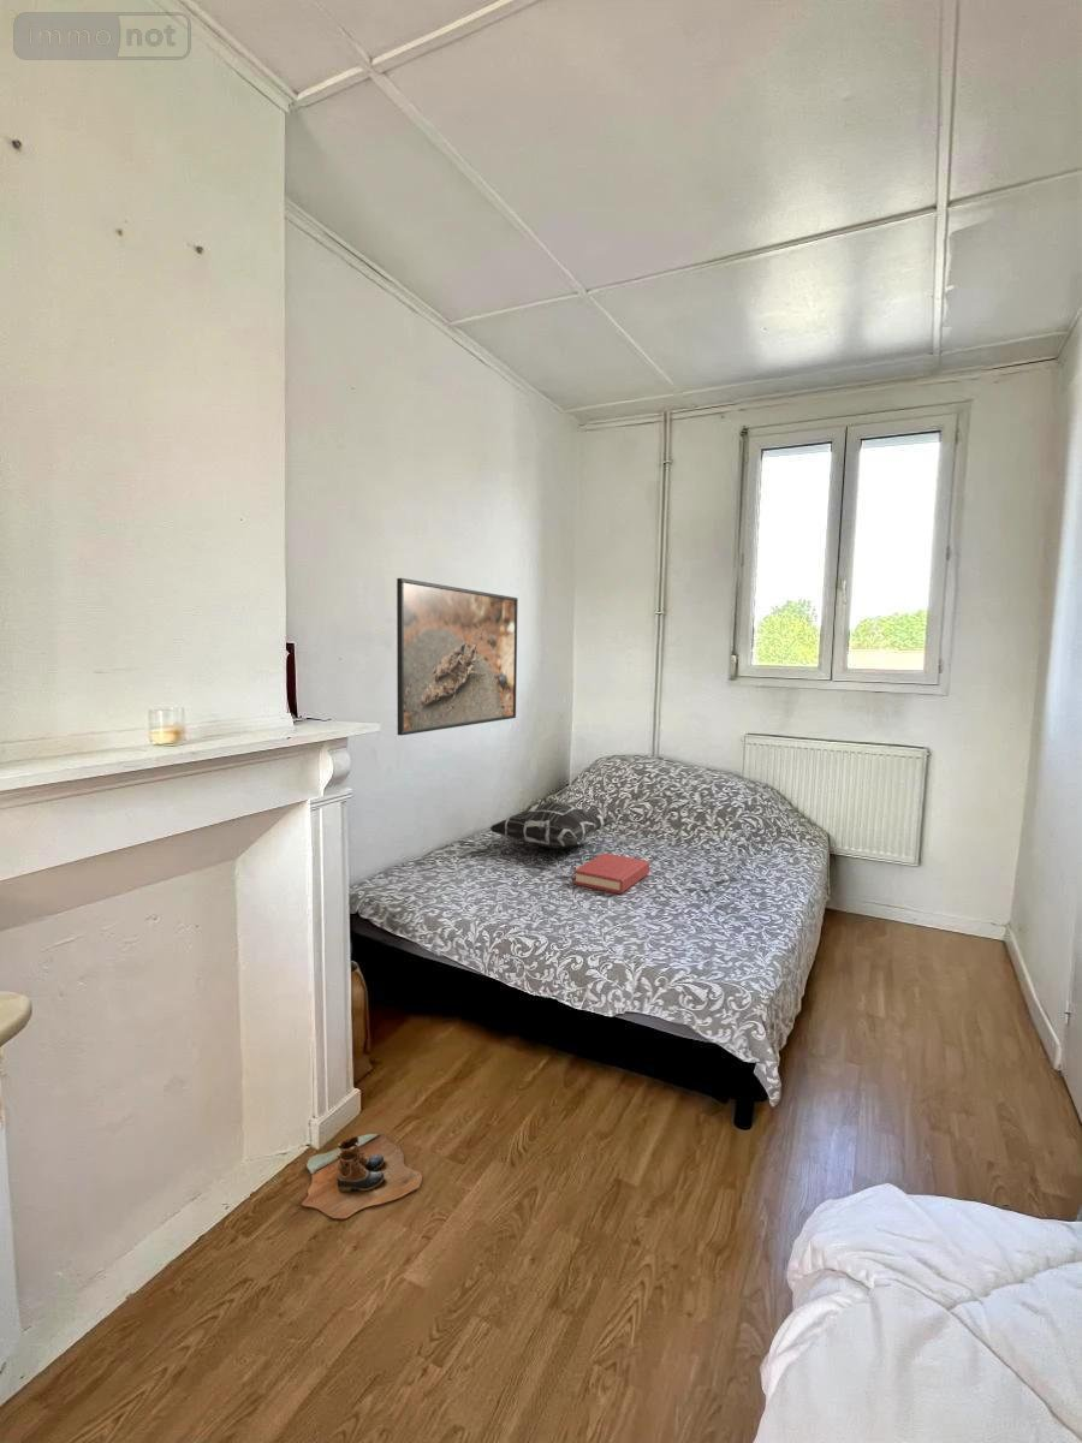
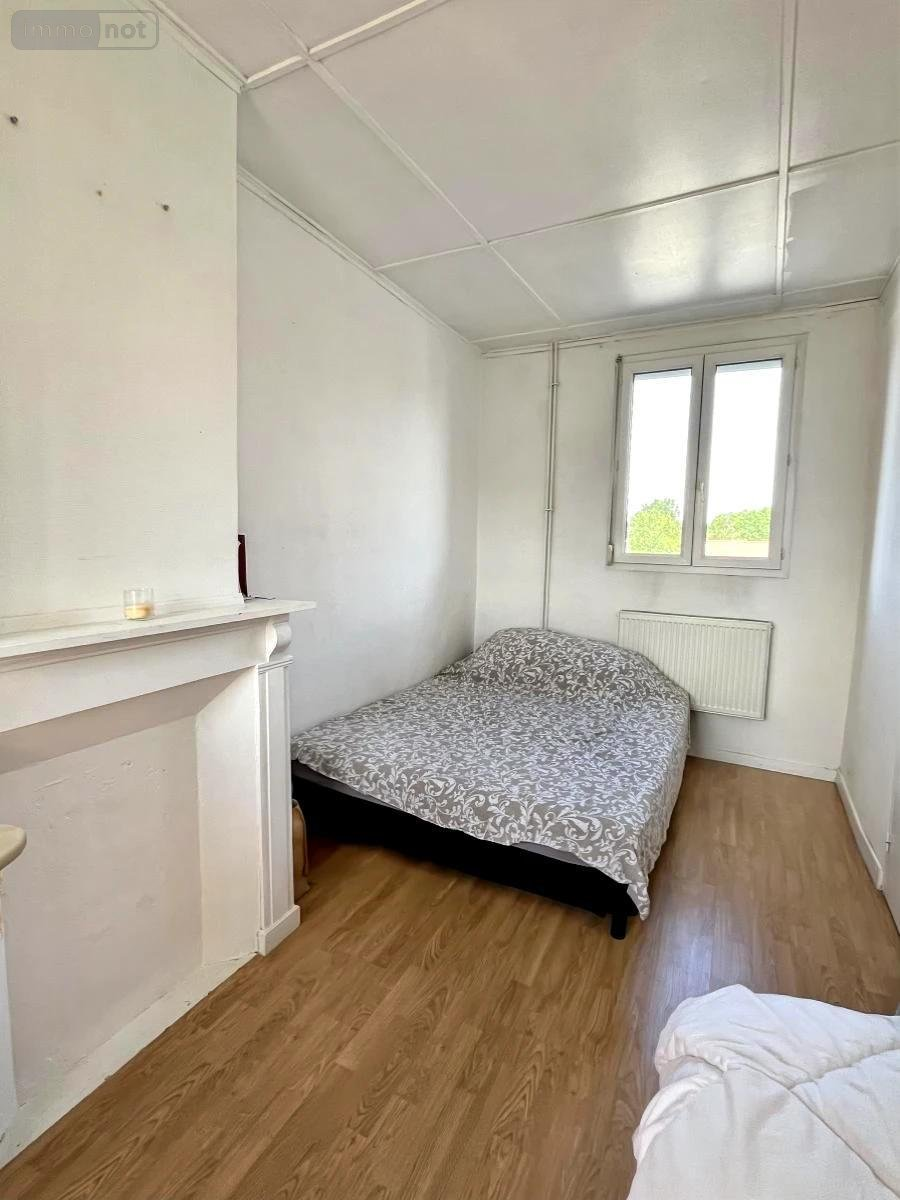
- decorative pillow [489,801,613,849]
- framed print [396,577,519,736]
- boots [301,1133,423,1219]
- hardback book [572,851,650,895]
